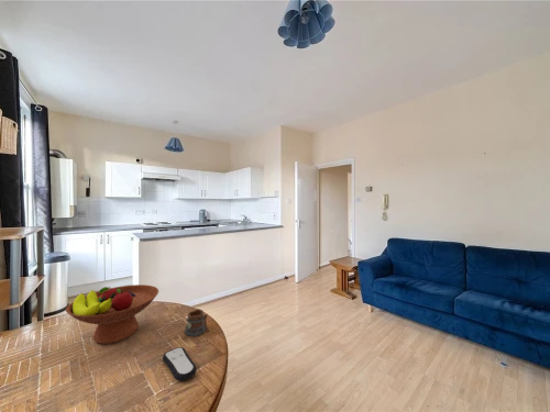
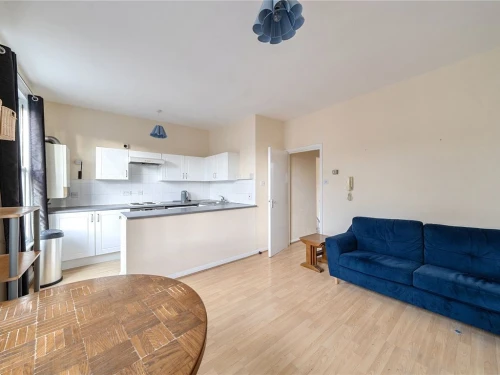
- remote control [162,346,198,382]
- mug [184,308,211,337]
- fruit bowl [65,283,160,345]
